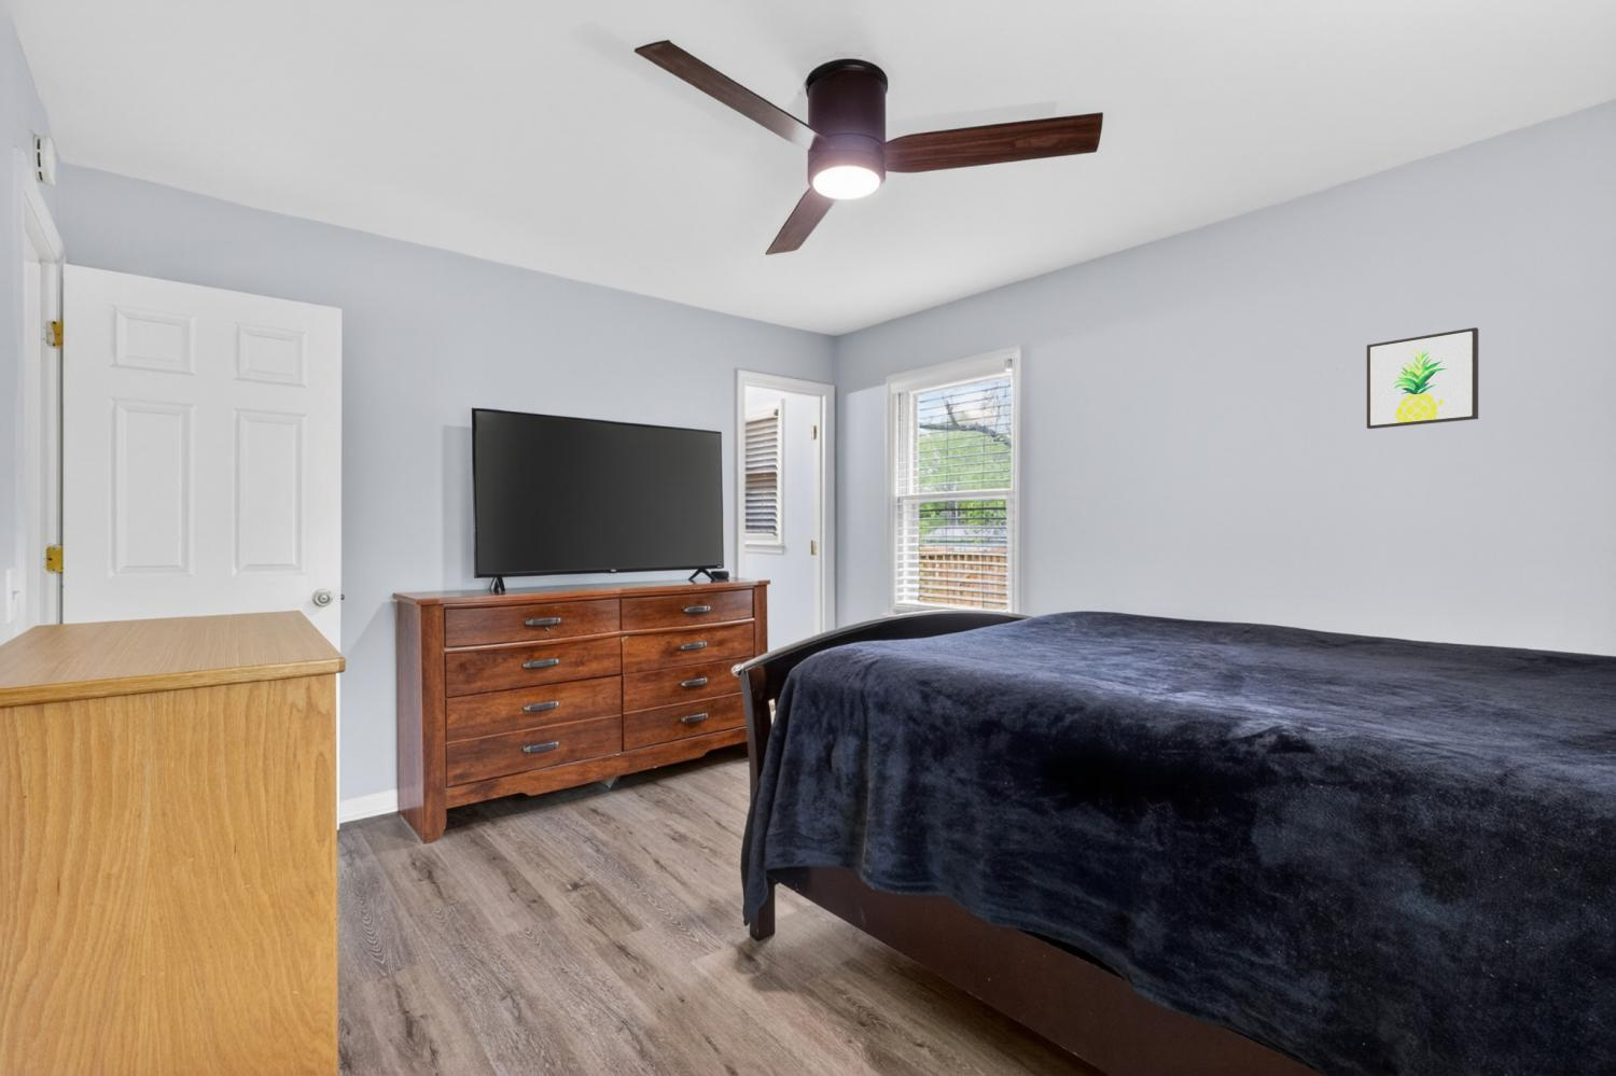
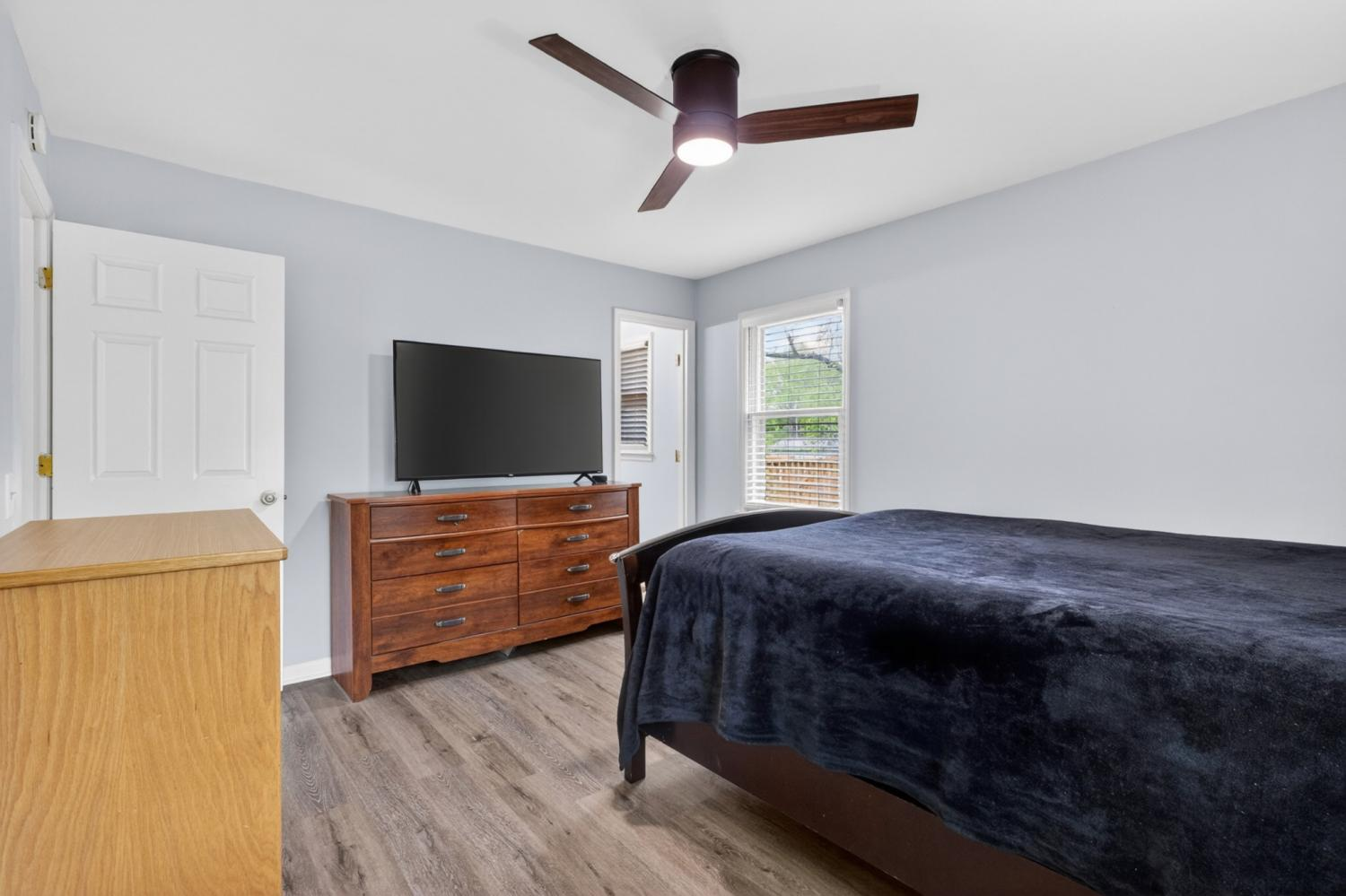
- wall art [1366,327,1479,430]
